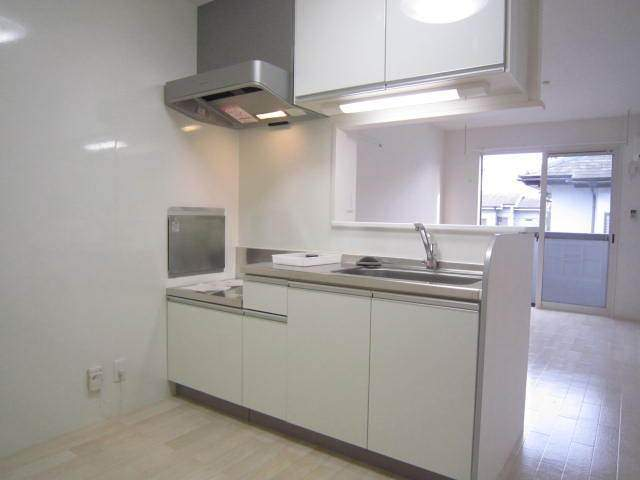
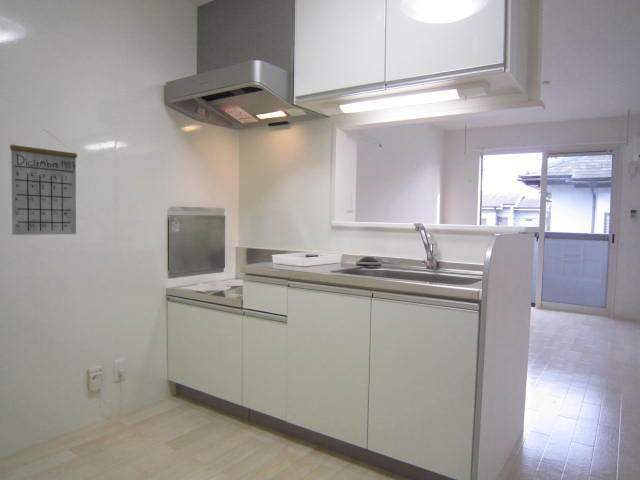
+ calendar [9,129,78,236]
